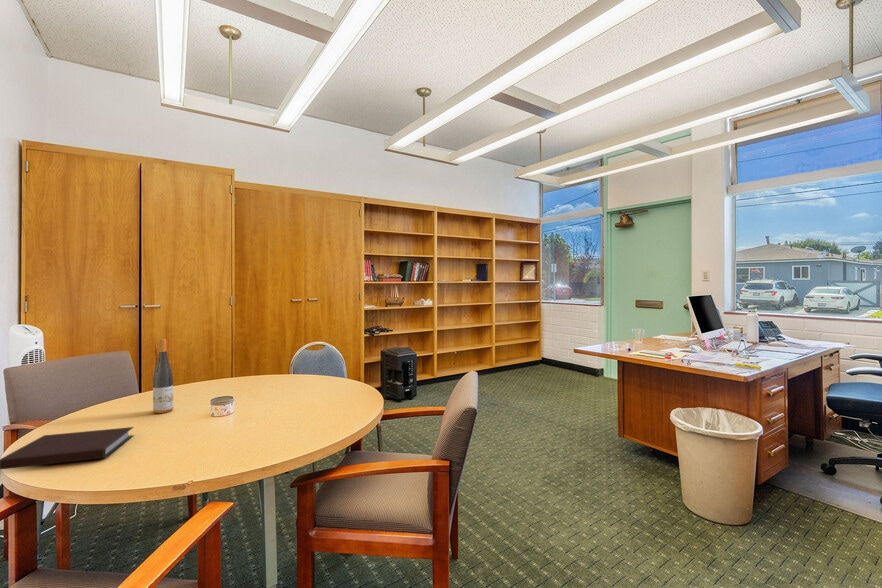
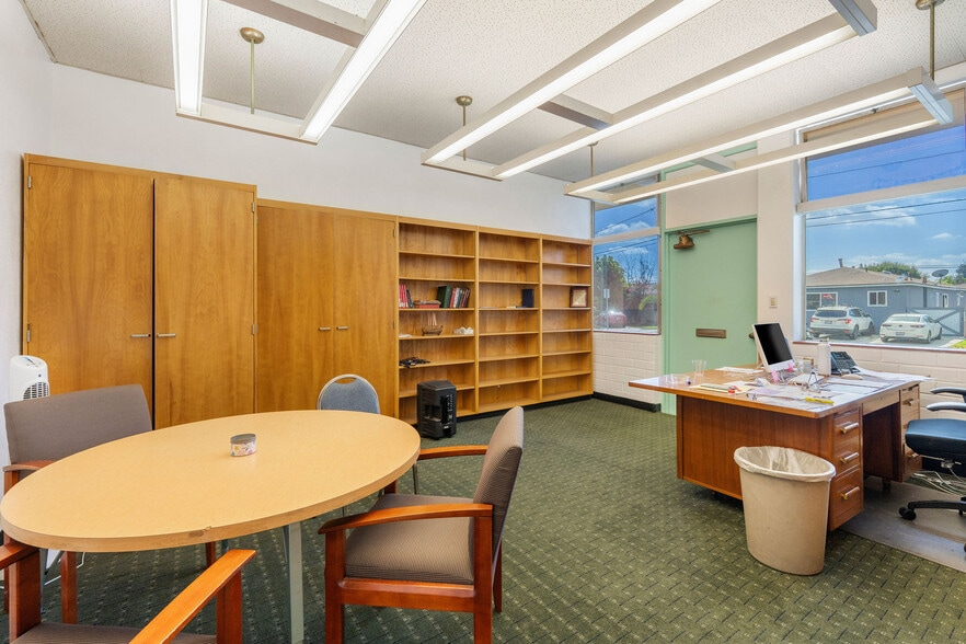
- notebook [0,426,135,471]
- wine bottle [152,338,174,414]
